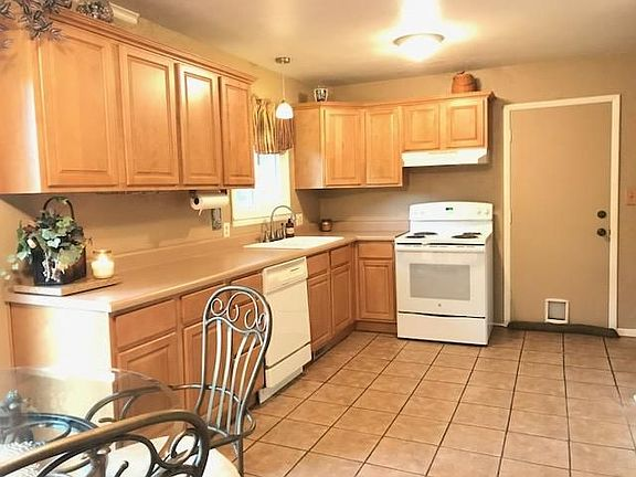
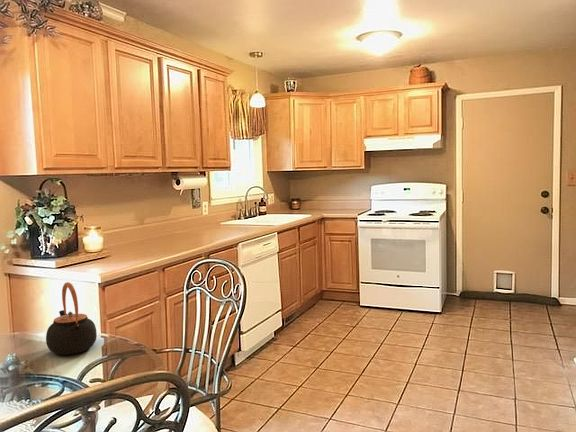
+ teapot [45,281,98,356]
